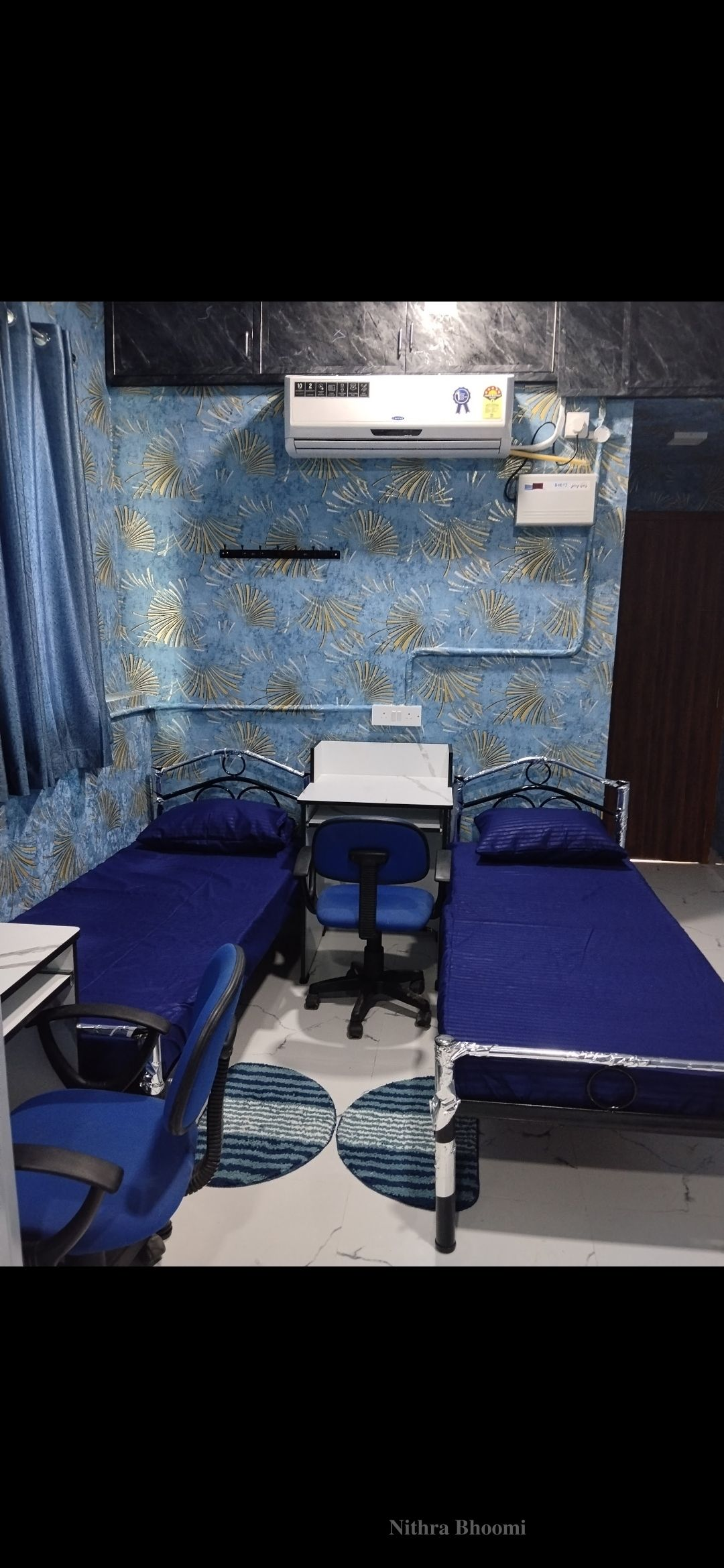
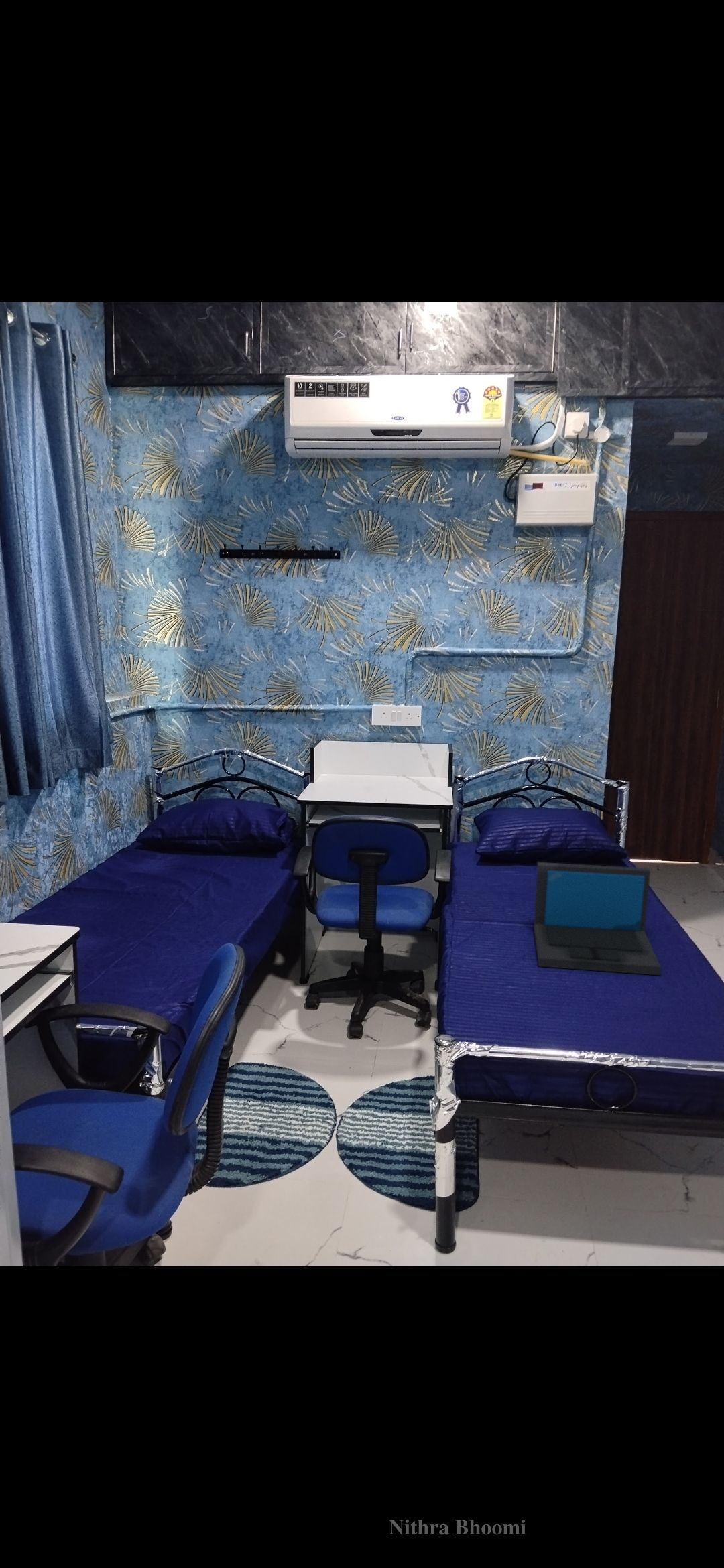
+ laptop [533,862,662,976]
